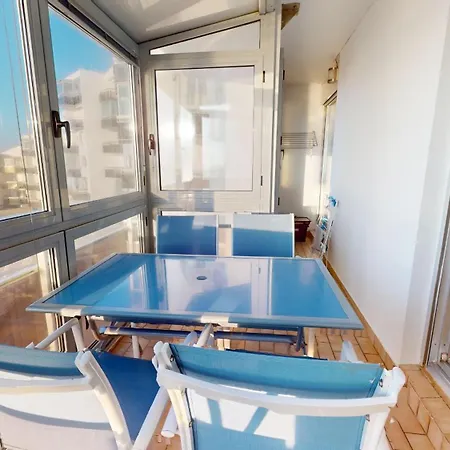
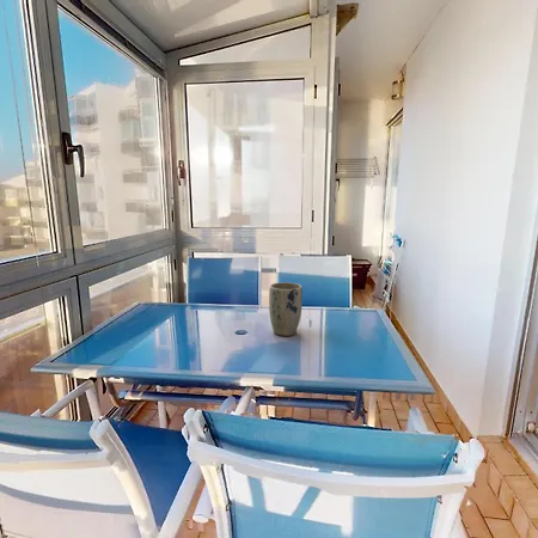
+ plant pot [268,281,304,337]
